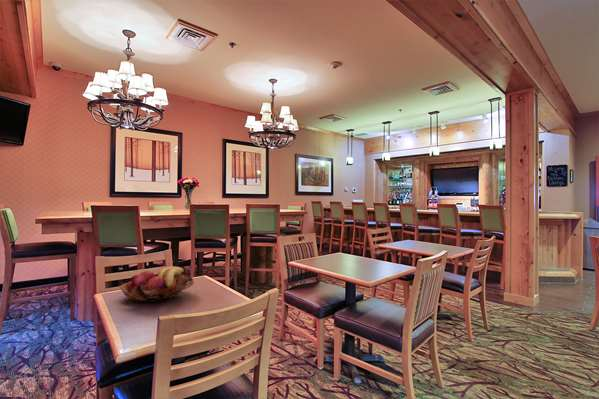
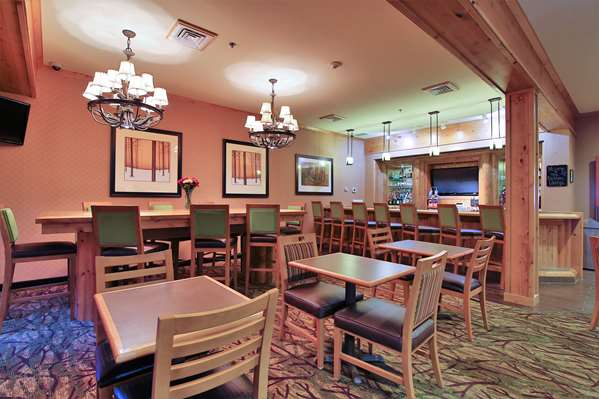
- fruit basket [119,266,195,303]
